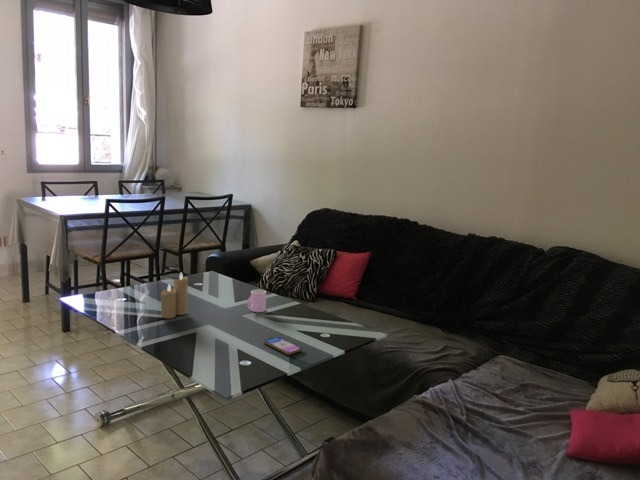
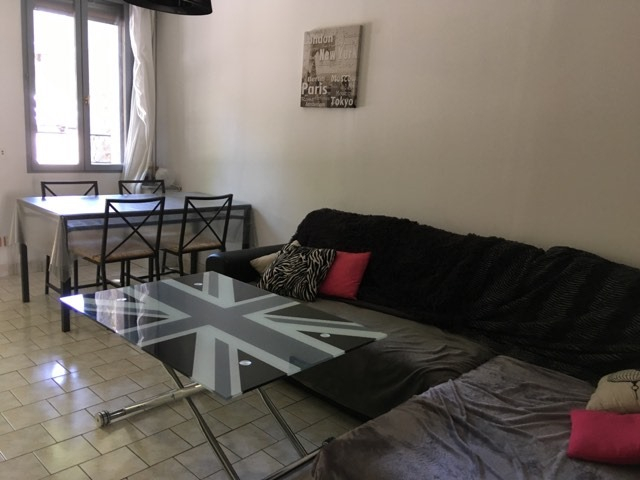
- cup [247,288,267,313]
- candle [160,272,189,319]
- smartphone [263,336,303,356]
